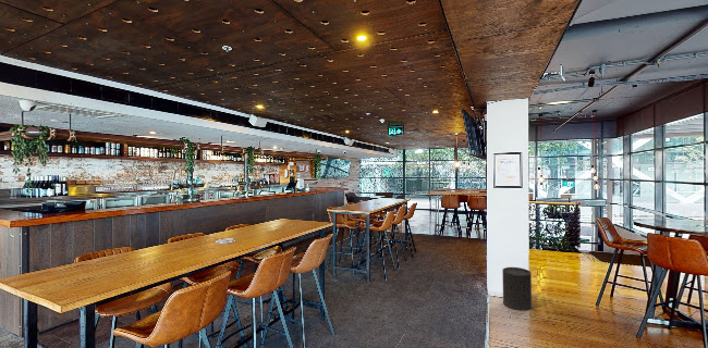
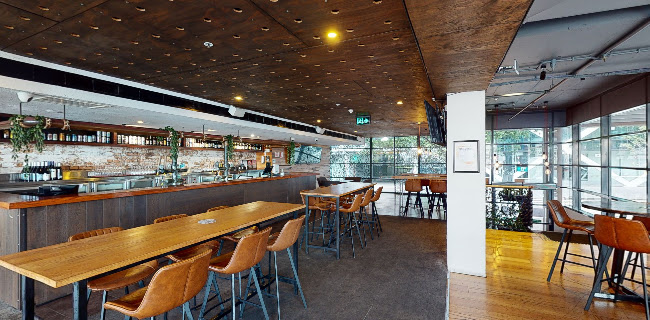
- trash can [501,266,533,311]
